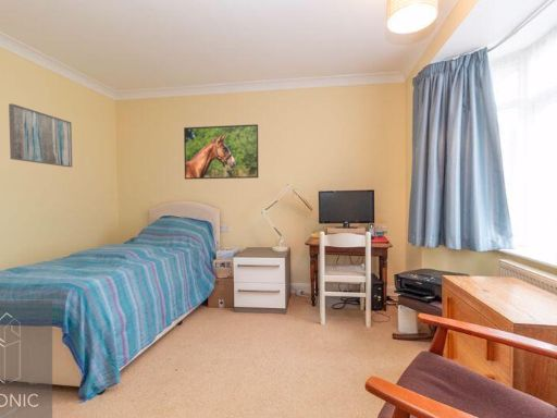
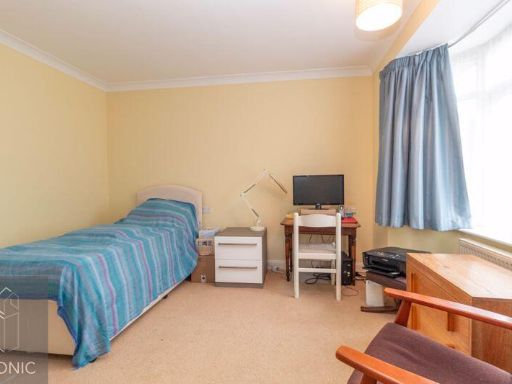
- wall art [8,102,73,168]
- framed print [183,123,259,181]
